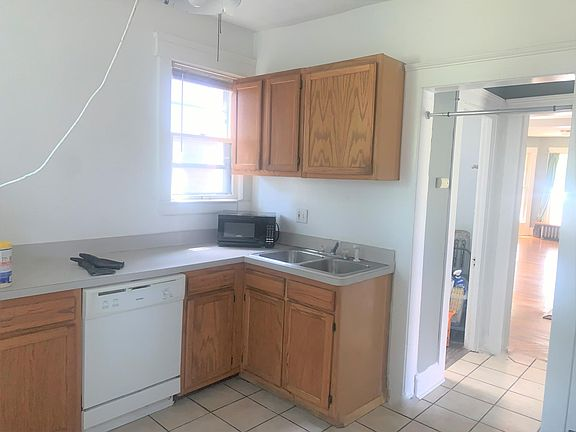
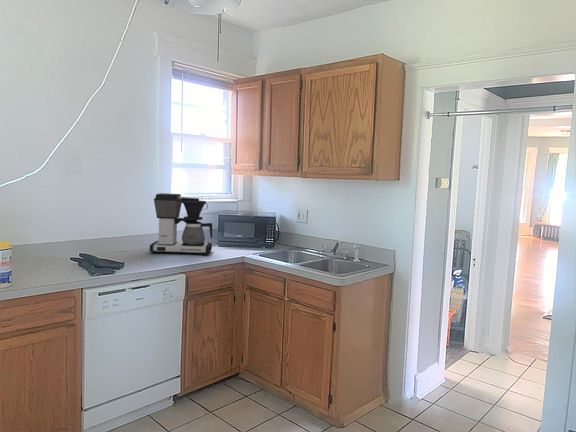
+ coffee maker [149,192,213,256]
